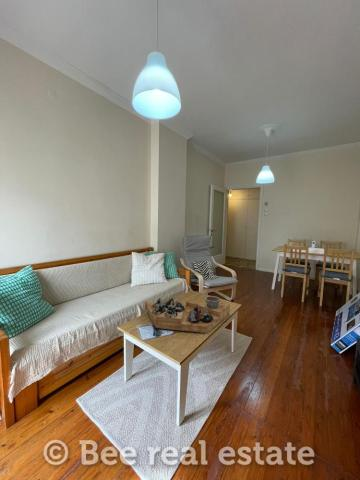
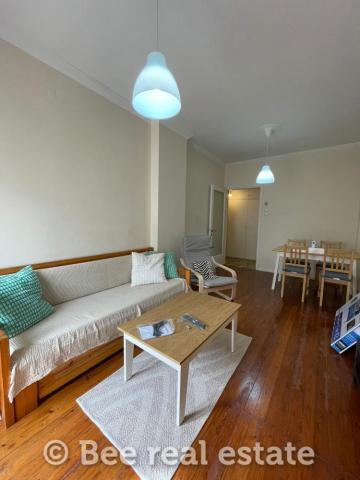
- decorative tray [144,295,231,334]
